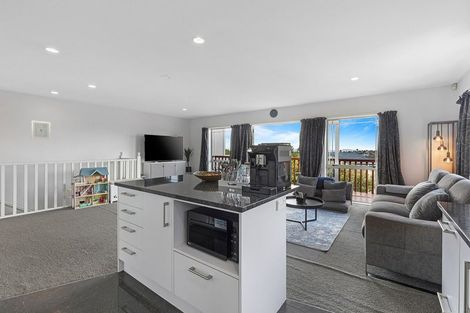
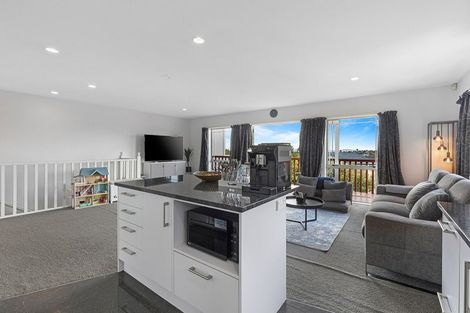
- wall art [30,120,51,141]
